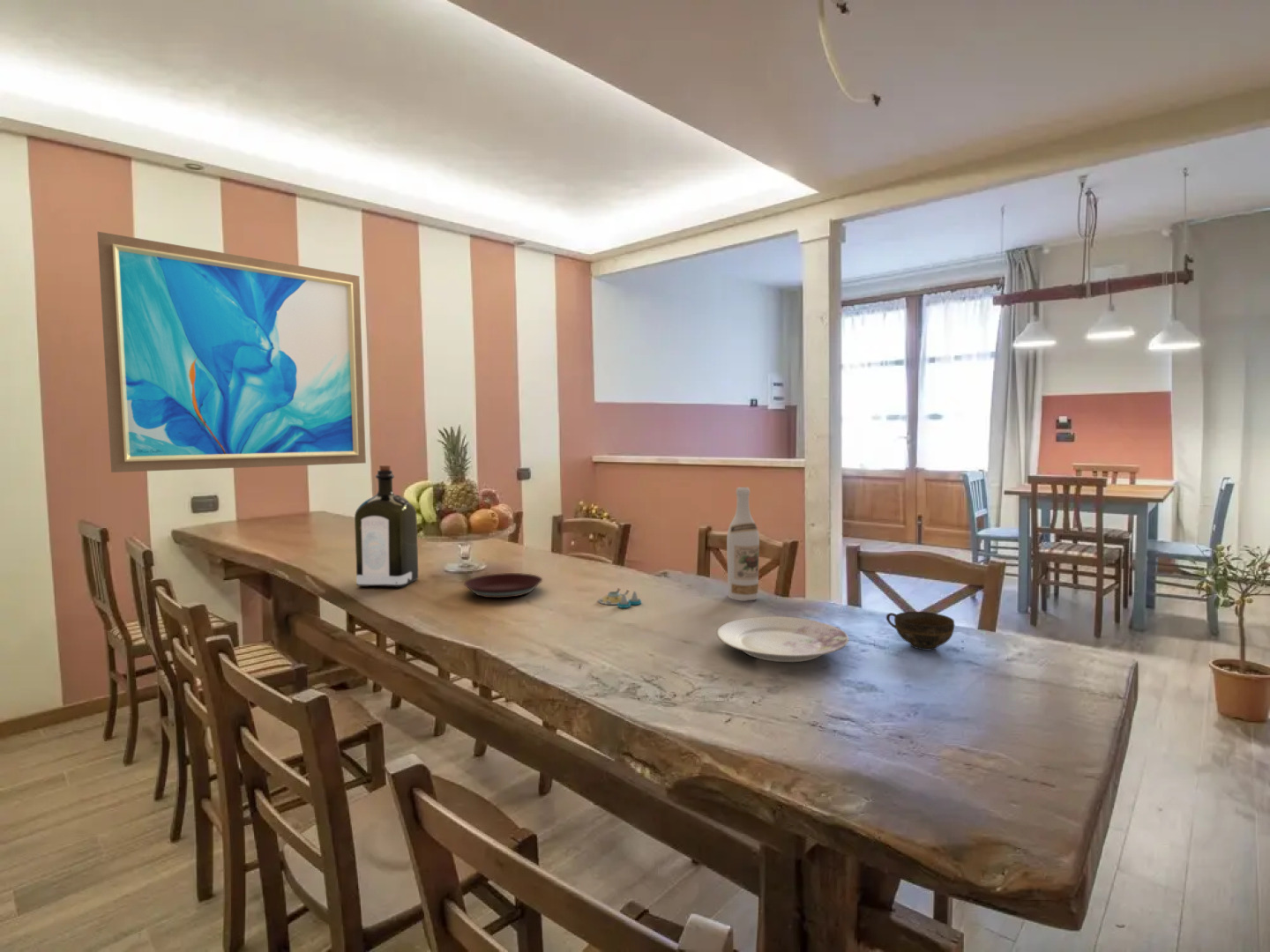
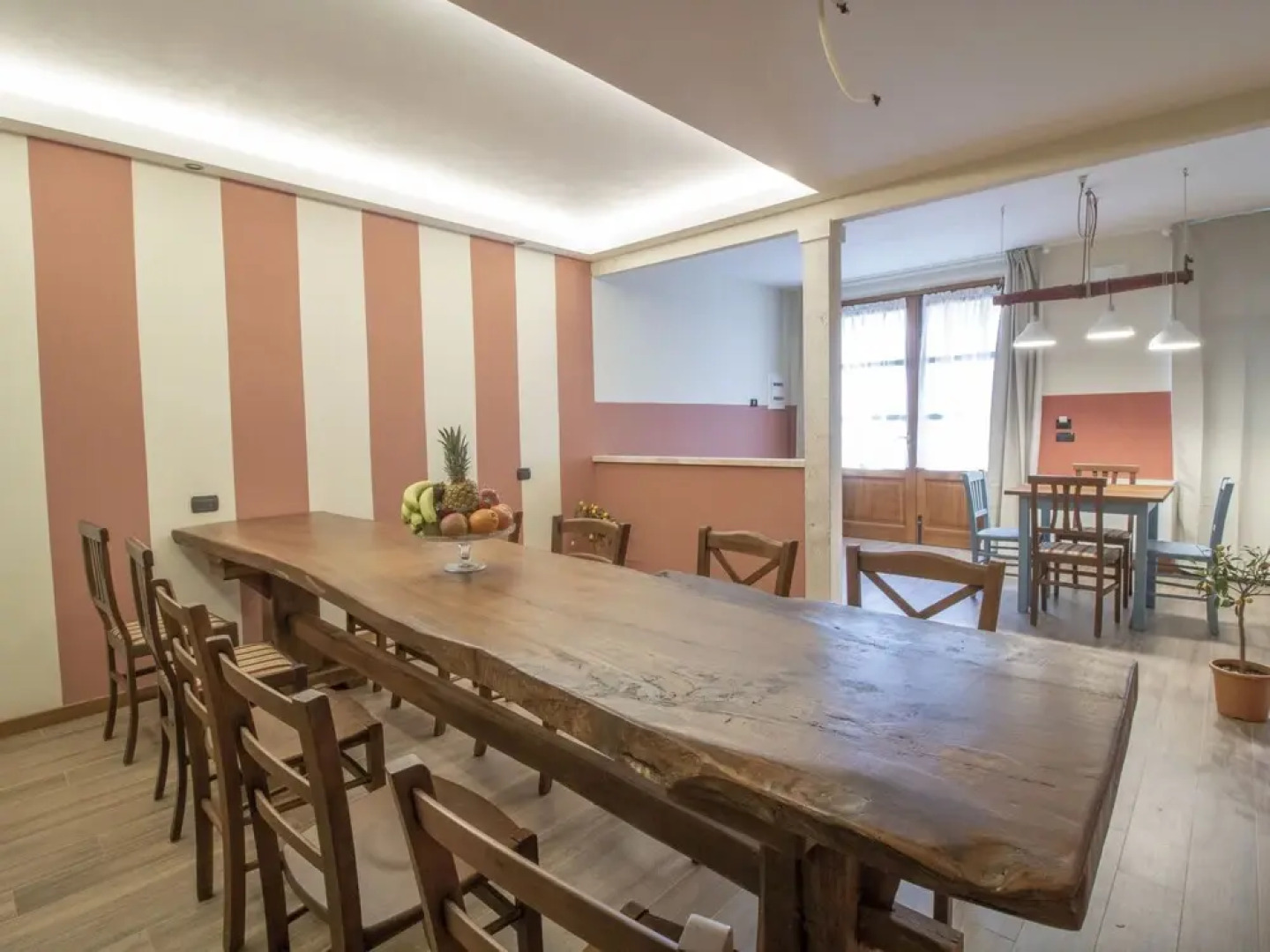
- cup [885,611,955,651]
- plate [463,572,543,599]
- wine bottle [726,487,760,602]
- salt and pepper shaker set [597,587,642,609]
- wall art [96,231,367,473]
- plate [715,615,850,663]
- liquor [354,465,420,588]
